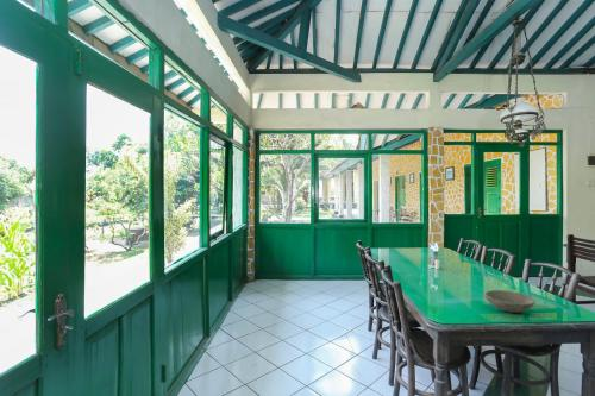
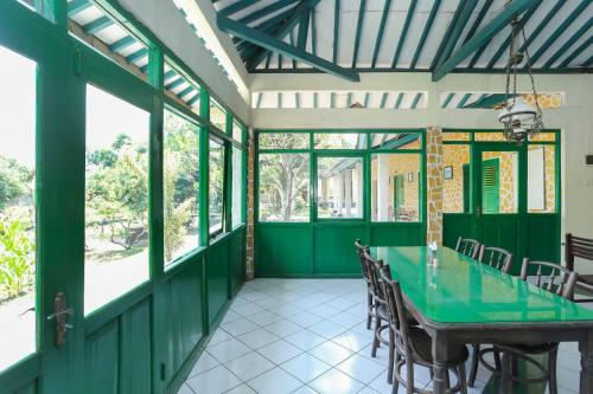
- bowl [483,289,537,314]
